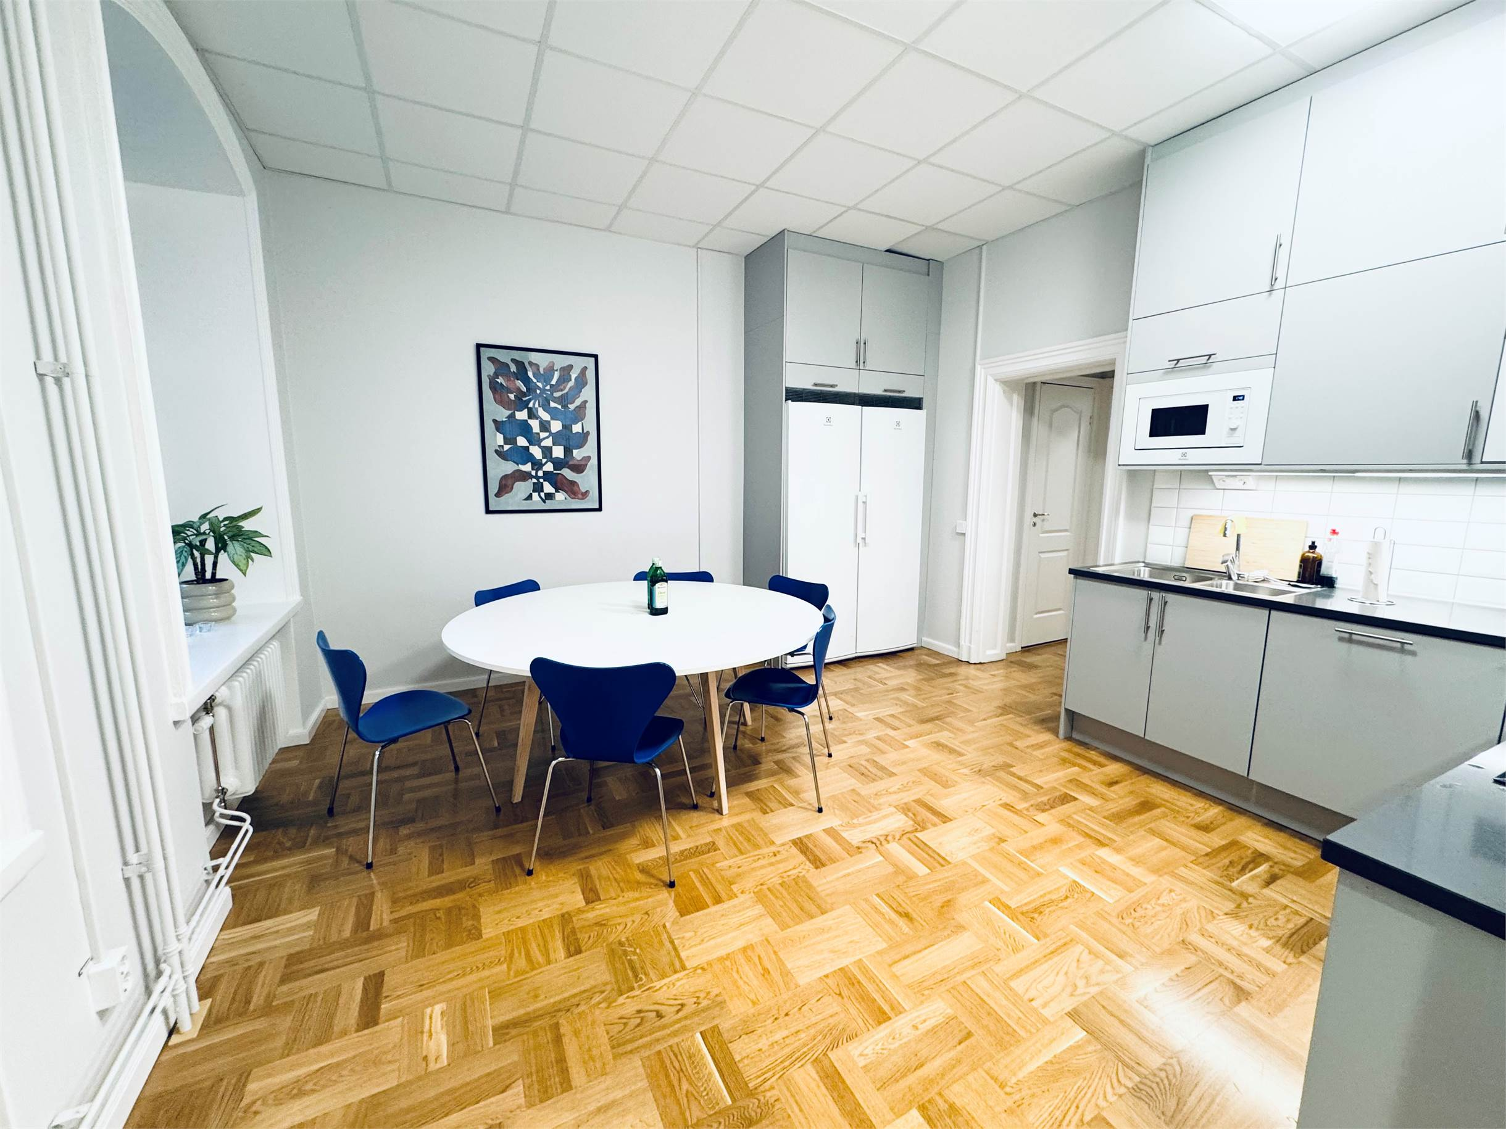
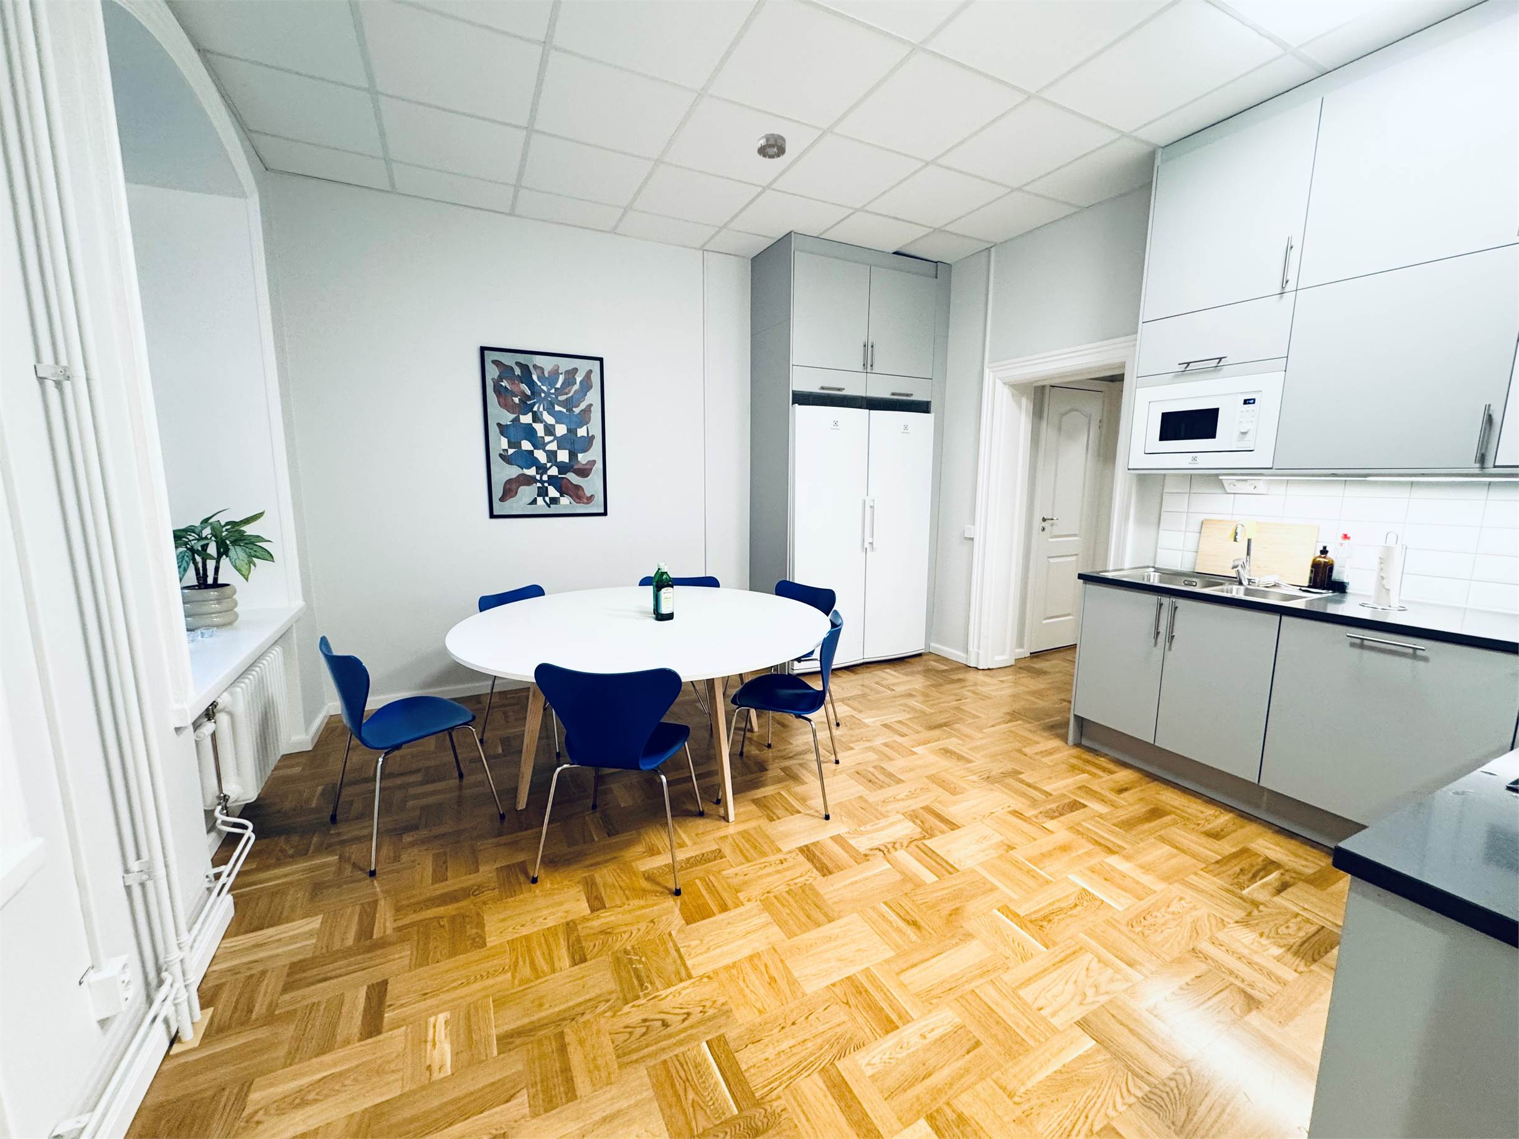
+ smoke detector [756,133,786,159]
